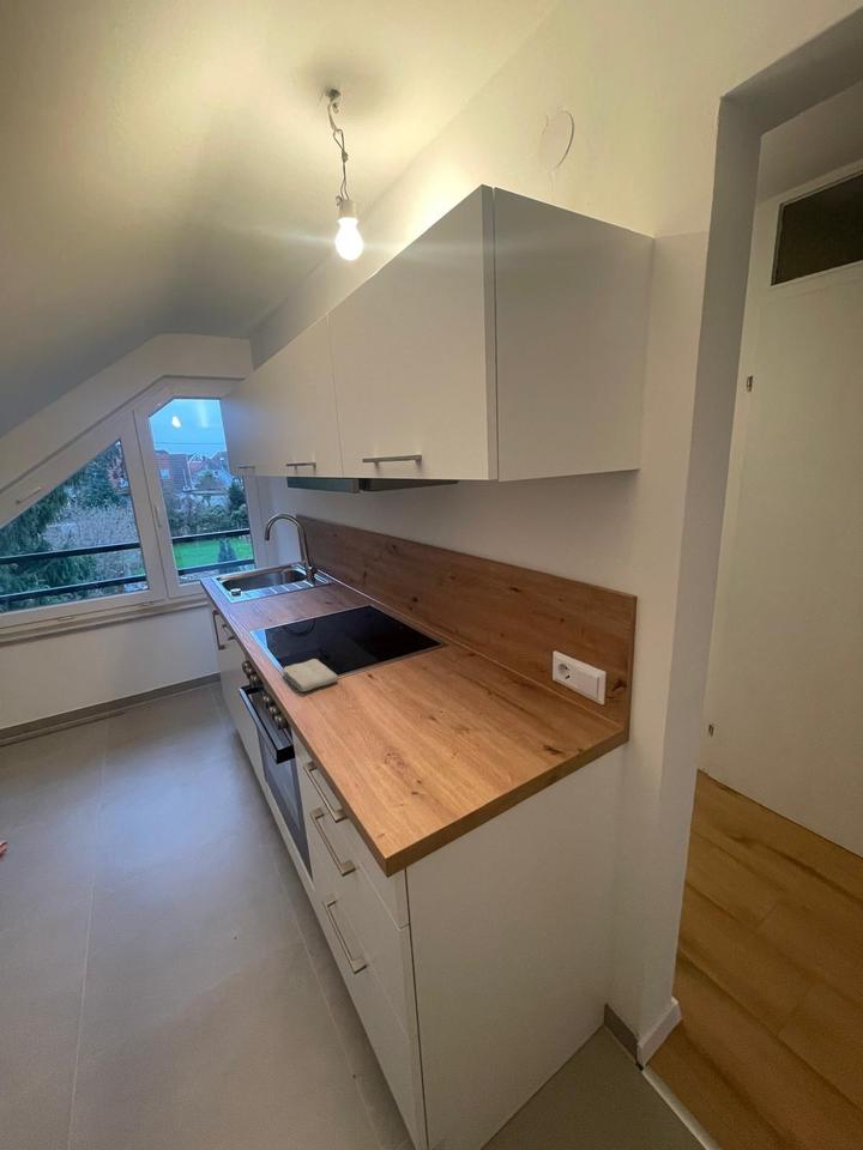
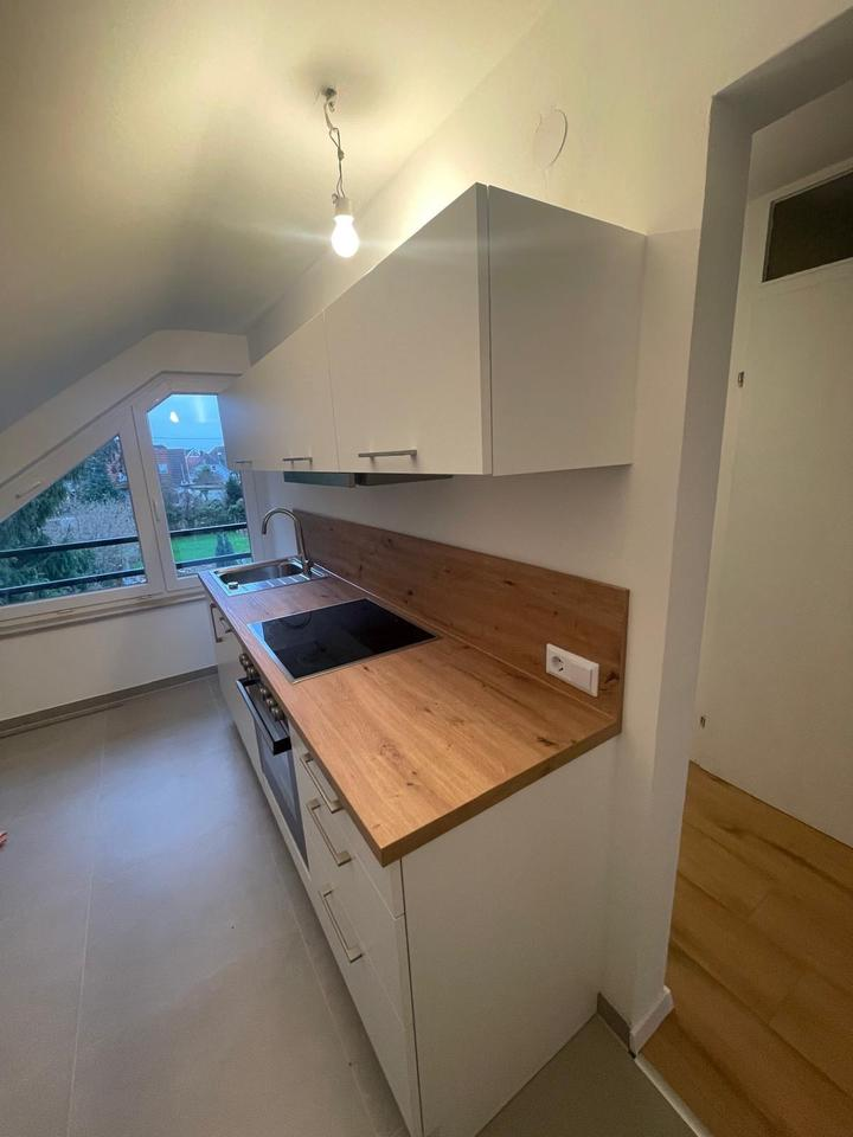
- washcloth [282,658,339,692]
